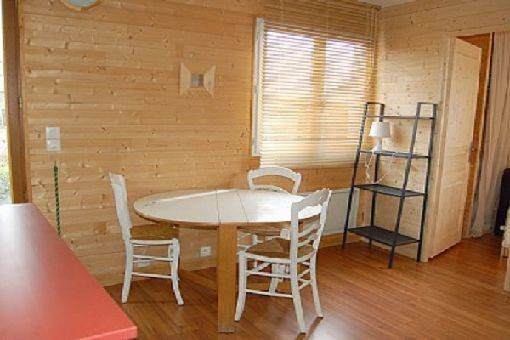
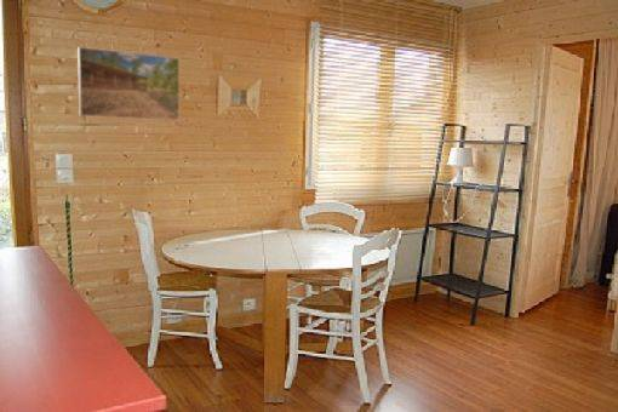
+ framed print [76,46,181,121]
